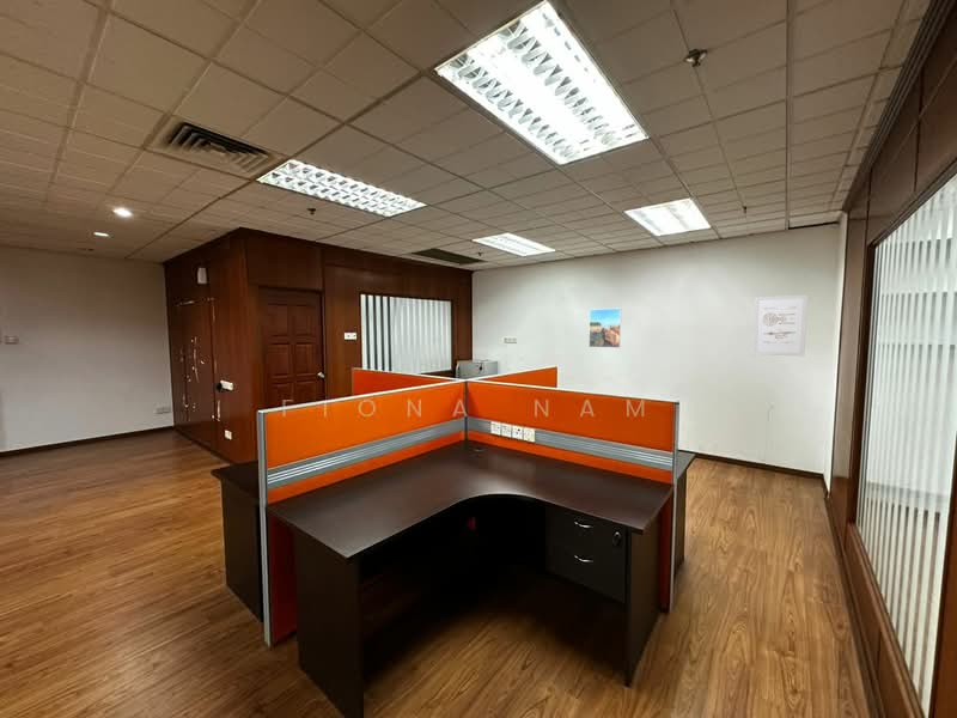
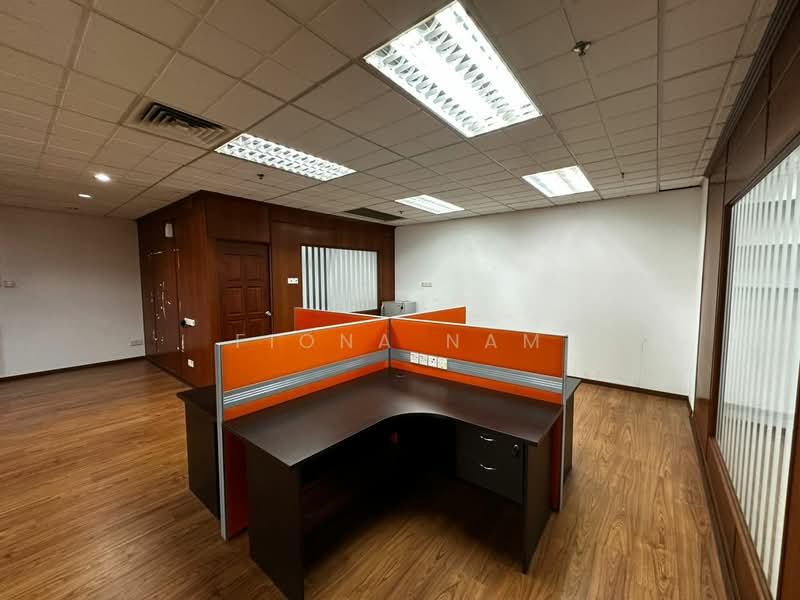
- wall art [752,293,809,358]
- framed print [587,308,622,349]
